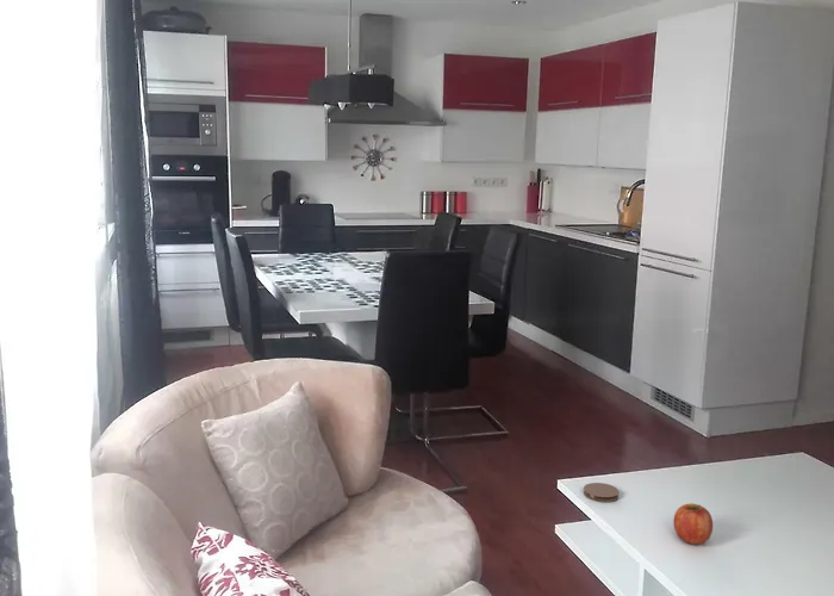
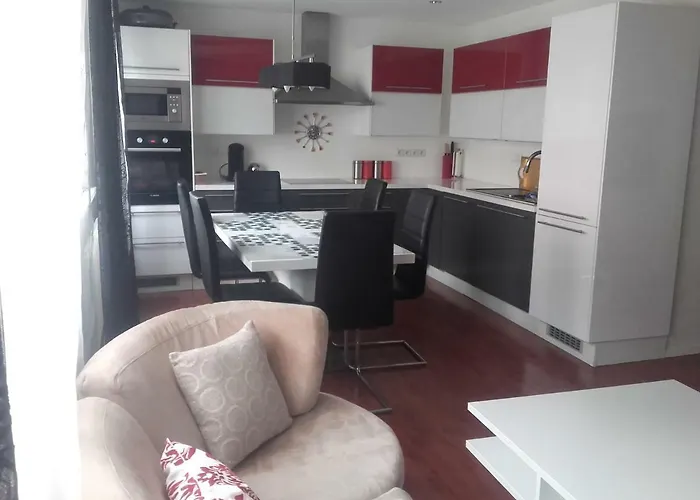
- coaster [583,482,621,503]
- fruit [672,502,714,546]
